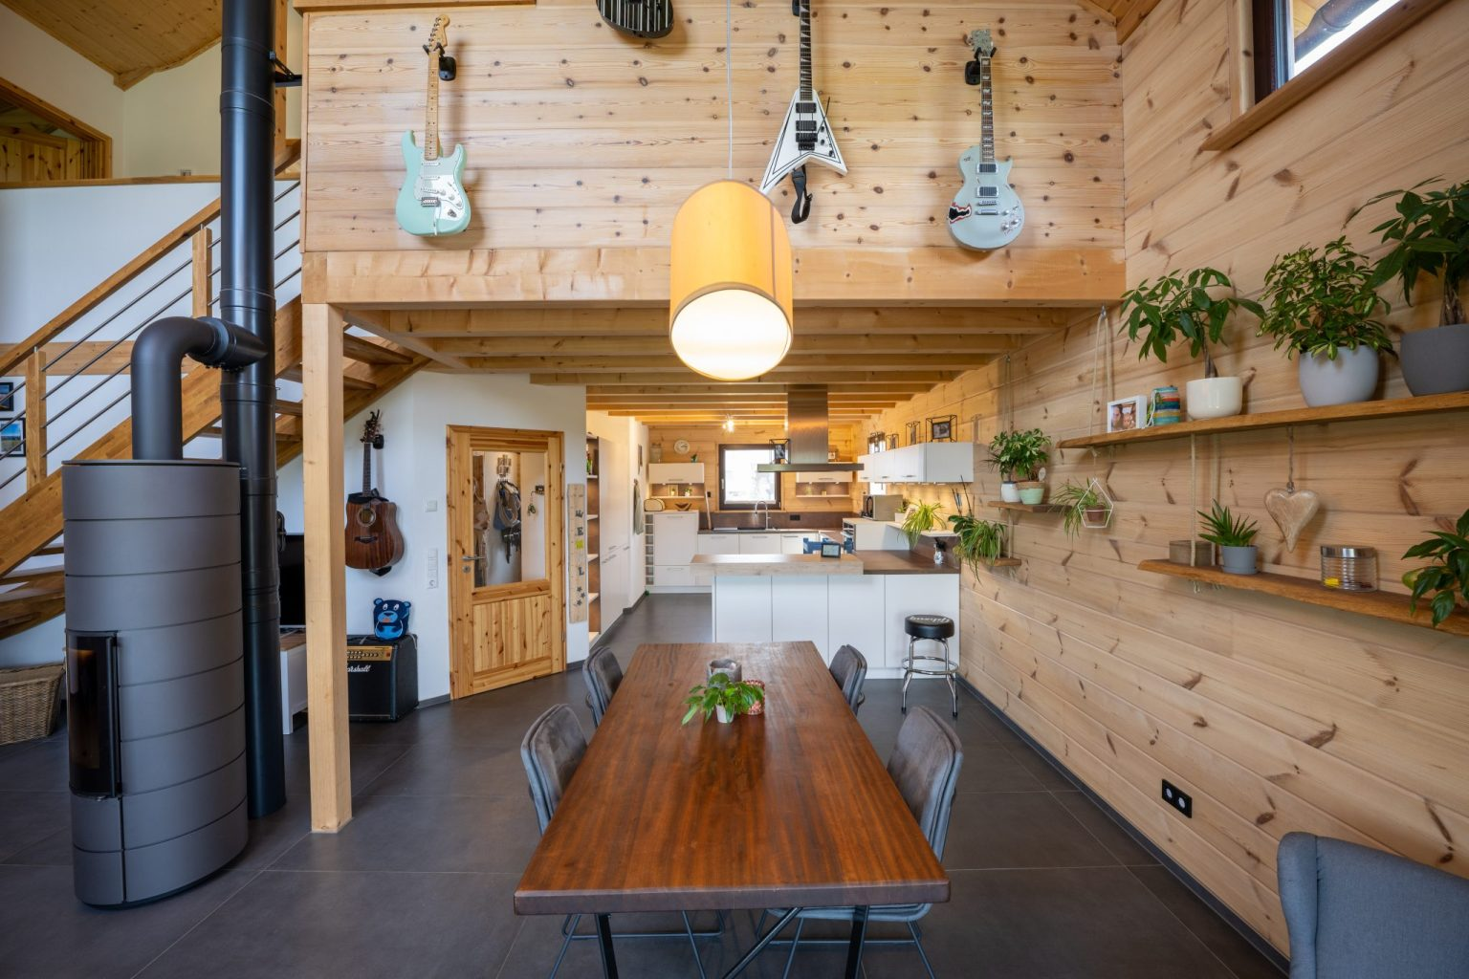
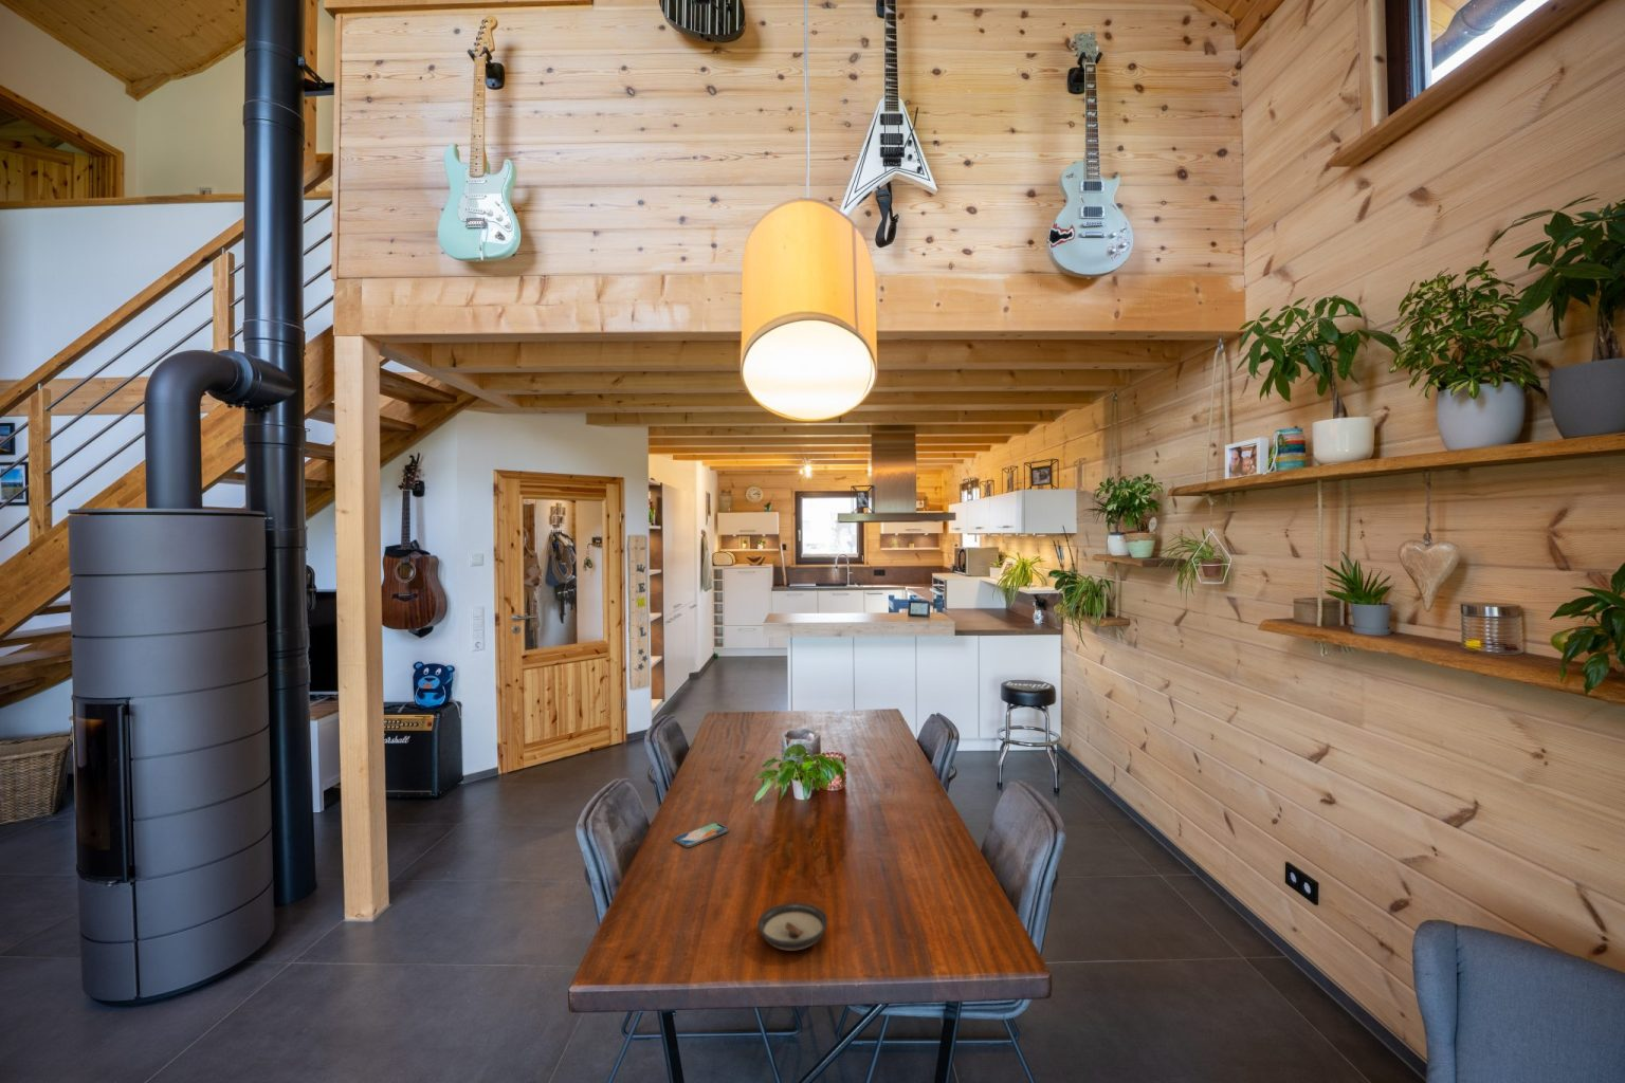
+ saucer [757,902,828,952]
+ smartphone [672,822,730,849]
